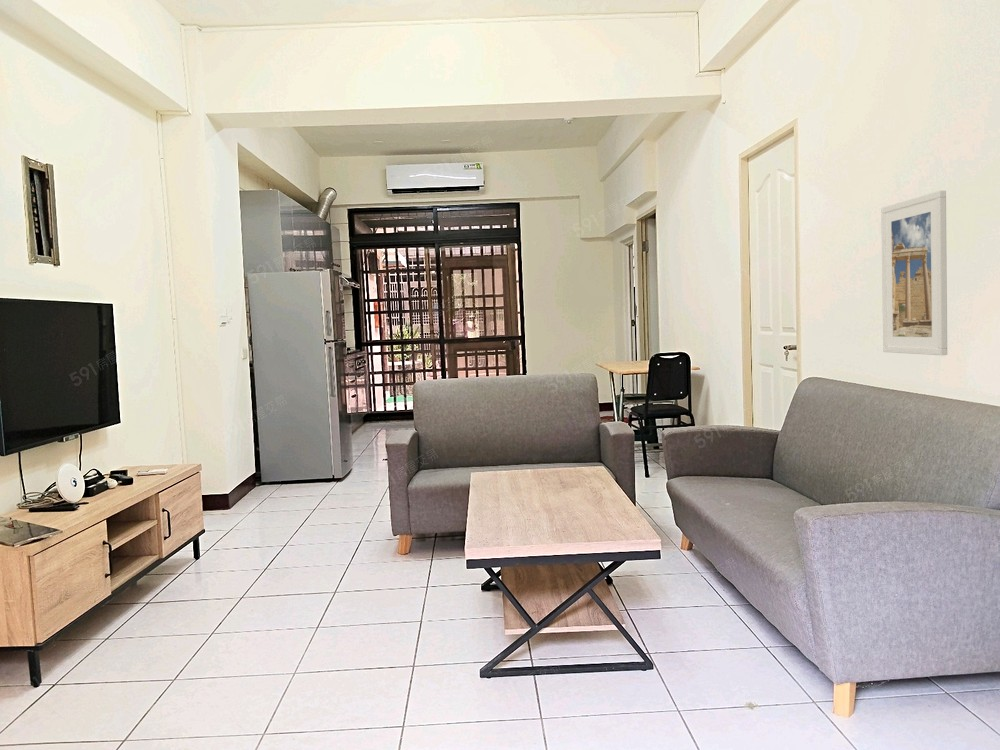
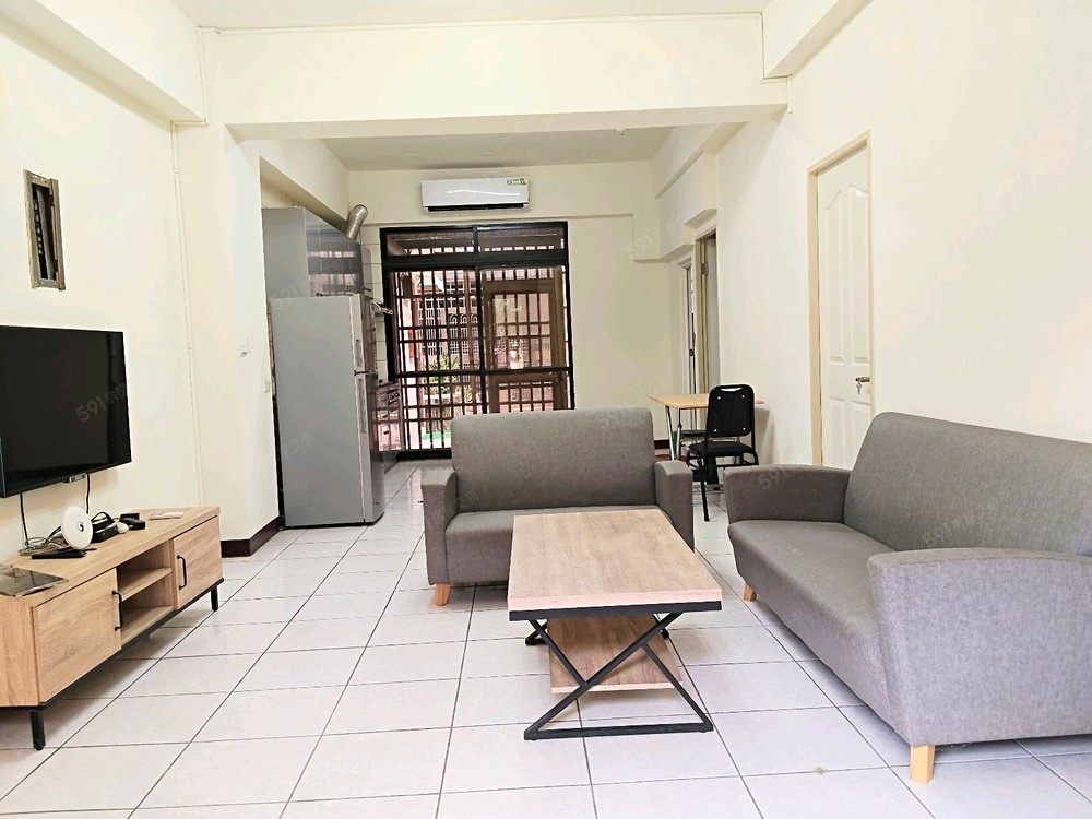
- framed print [880,190,948,356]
